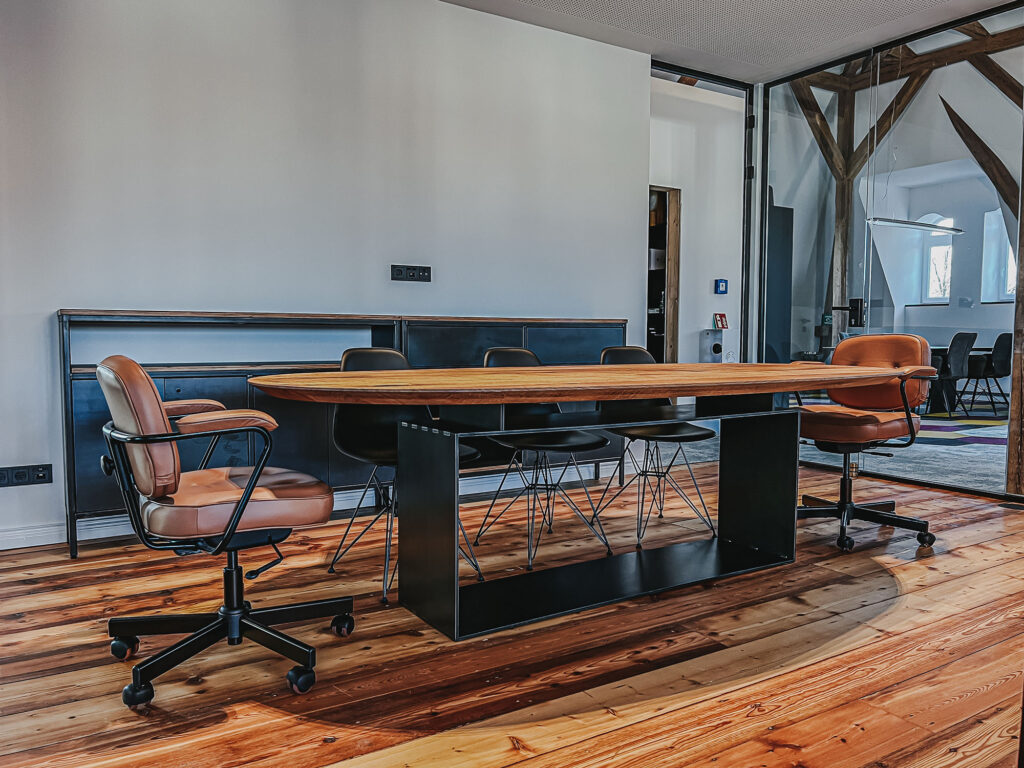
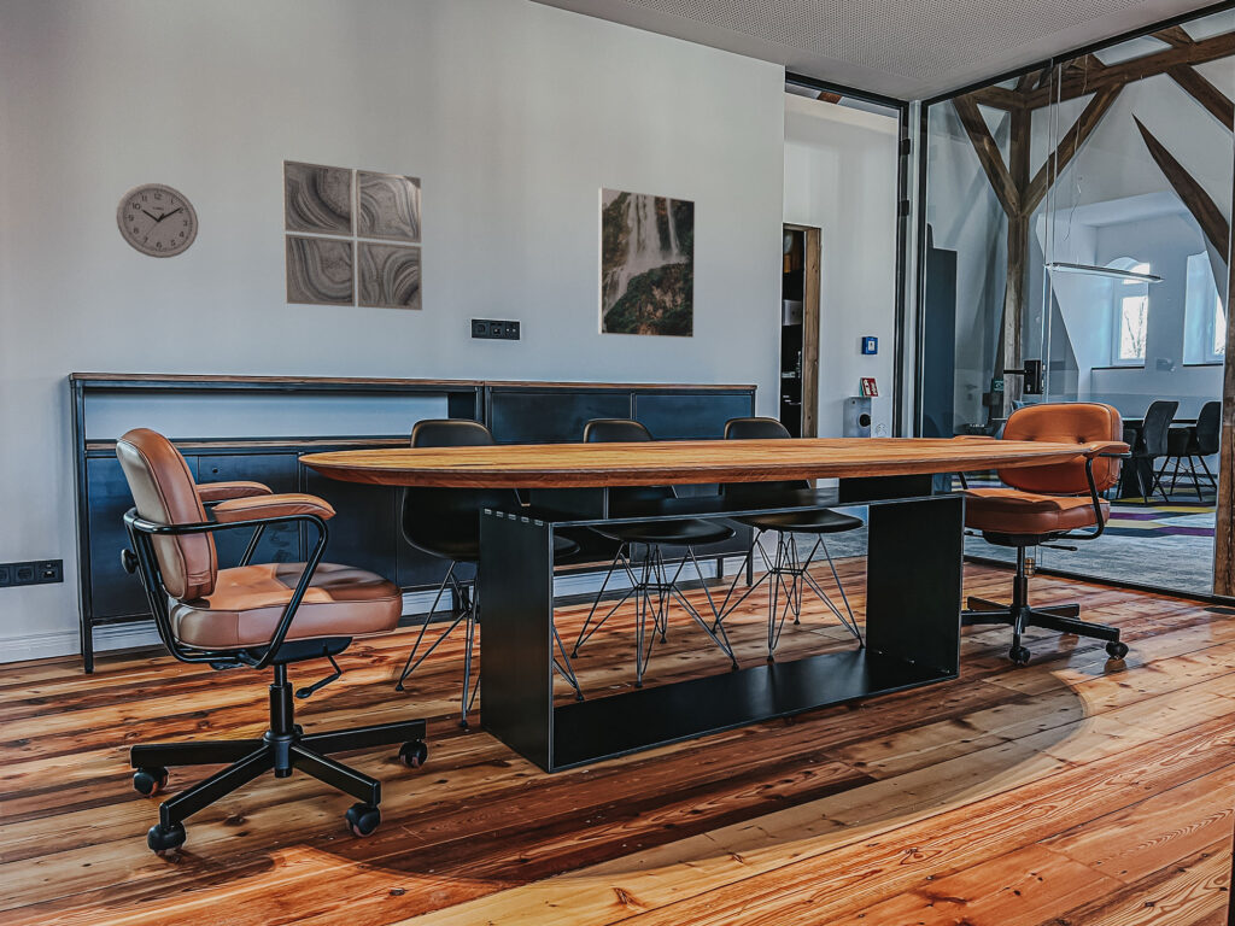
+ wall clock [115,182,199,259]
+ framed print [597,187,696,339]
+ wall art [281,159,423,311]
